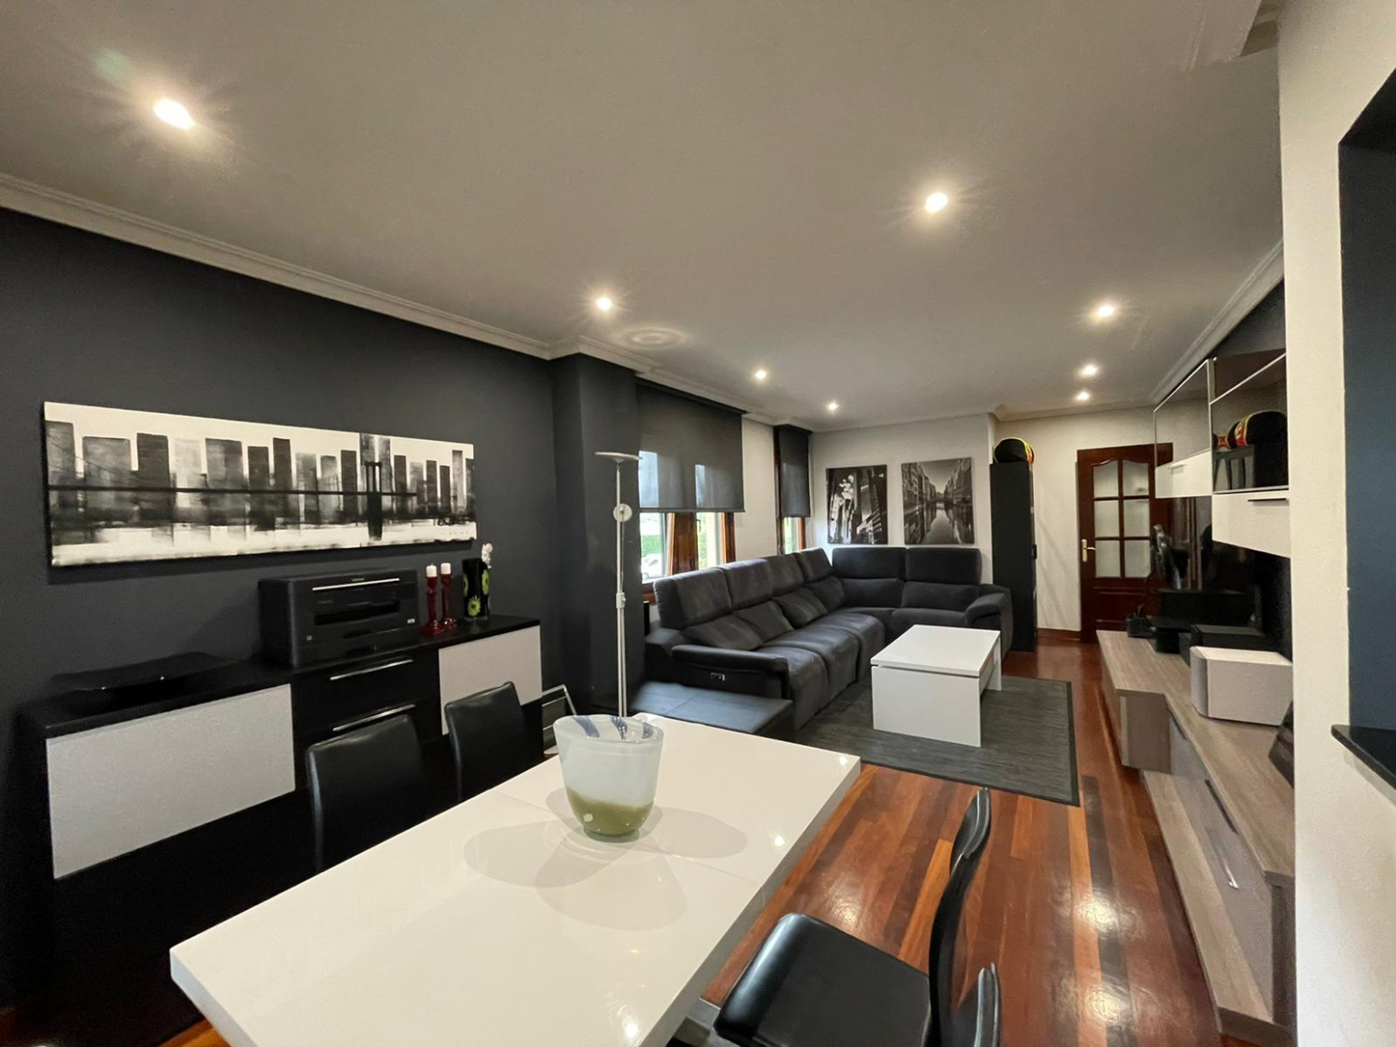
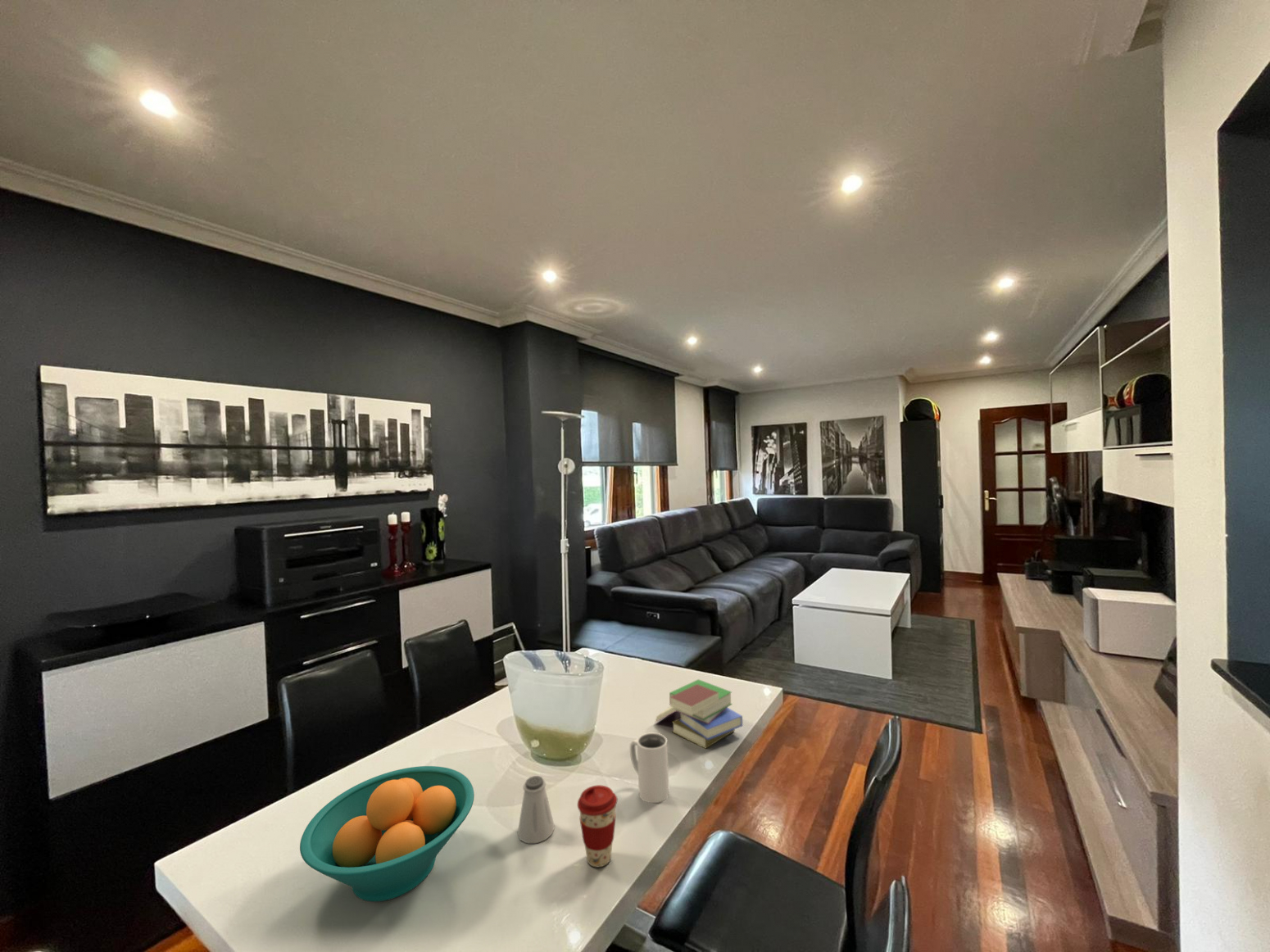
+ mug [629,732,669,804]
+ book [655,678,744,750]
+ coffee cup [577,784,619,868]
+ fruit bowl [299,765,475,902]
+ saltshaker [517,775,556,844]
